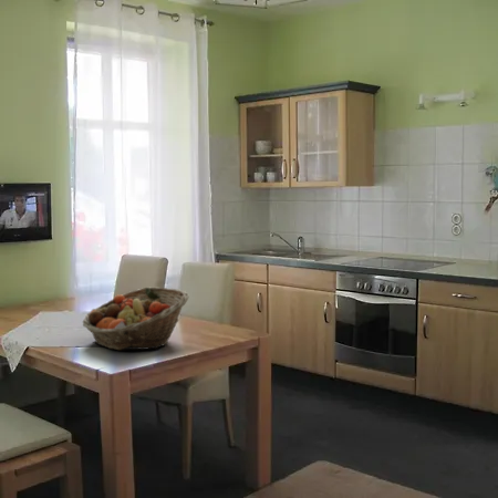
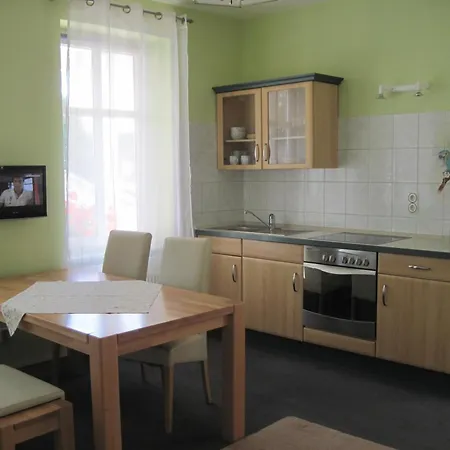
- fruit basket [82,287,189,351]
